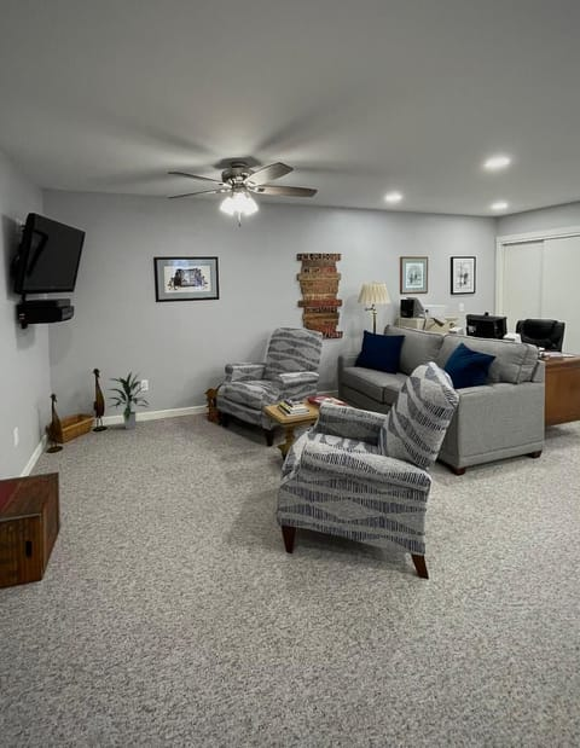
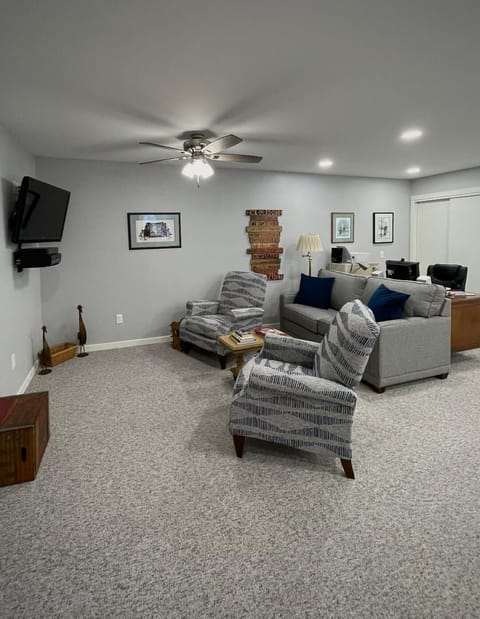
- indoor plant [106,370,150,430]
